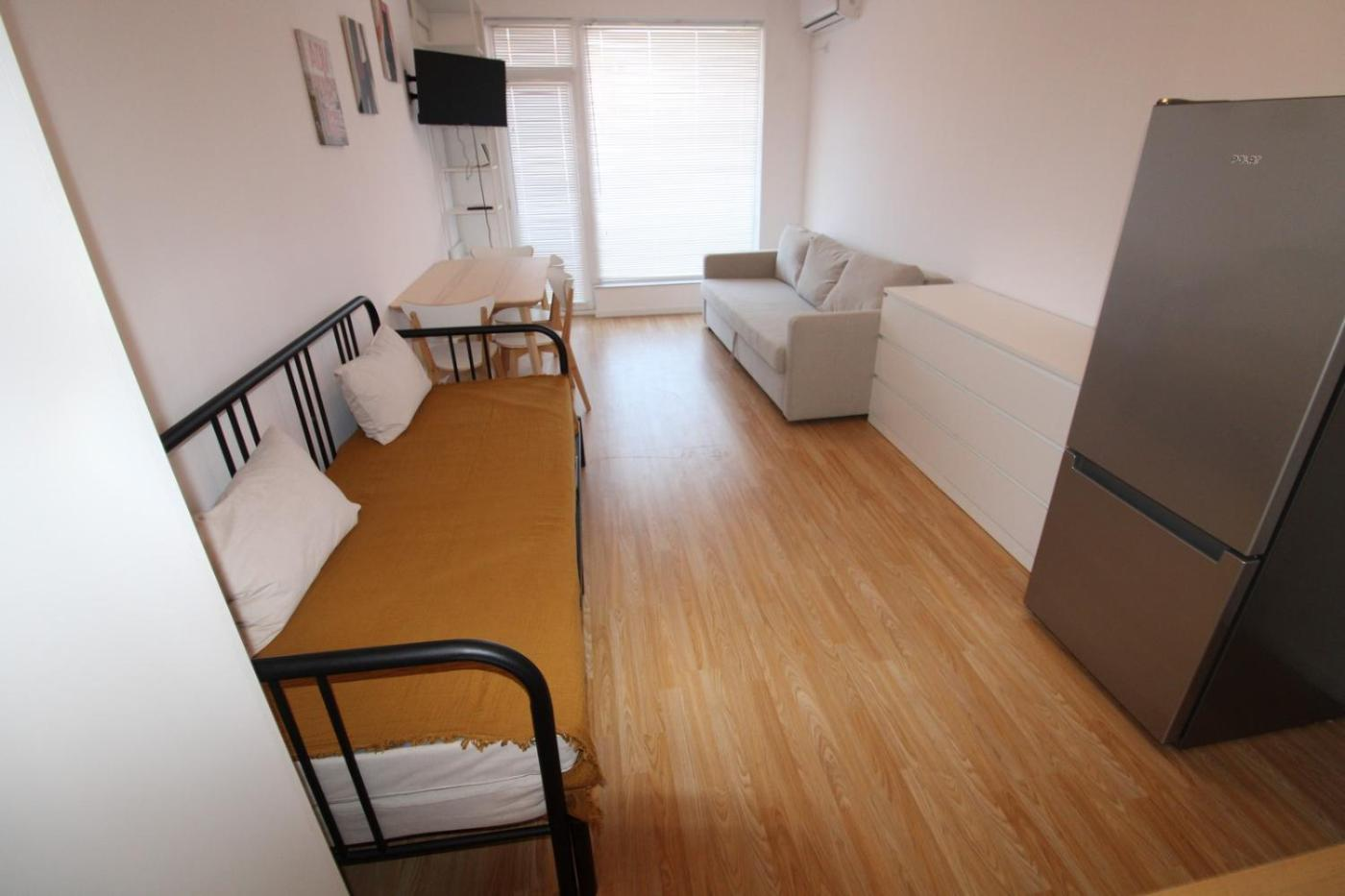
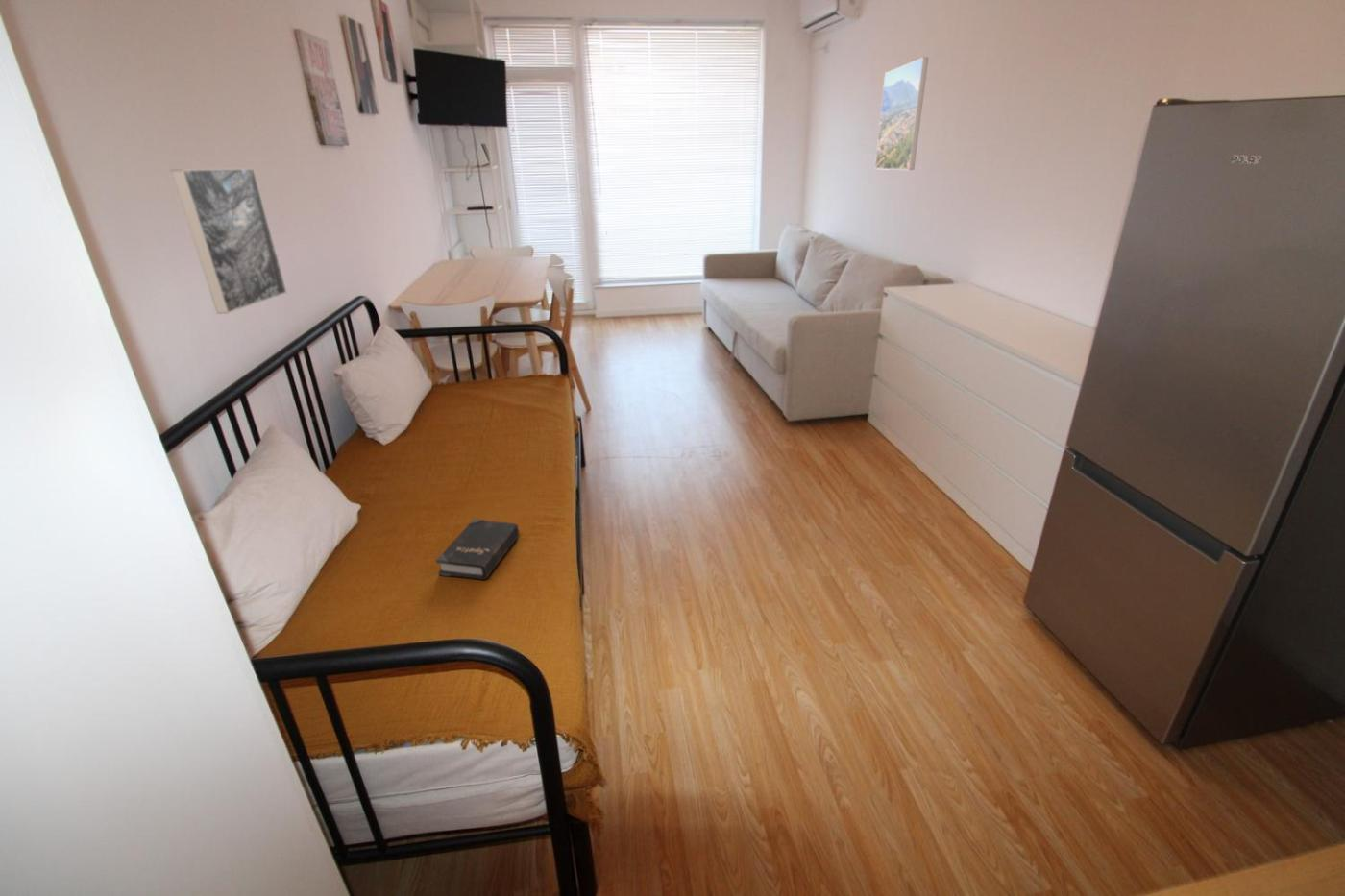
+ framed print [170,167,288,315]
+ hardback book [435,518,520,581]
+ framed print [874,57,929,171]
